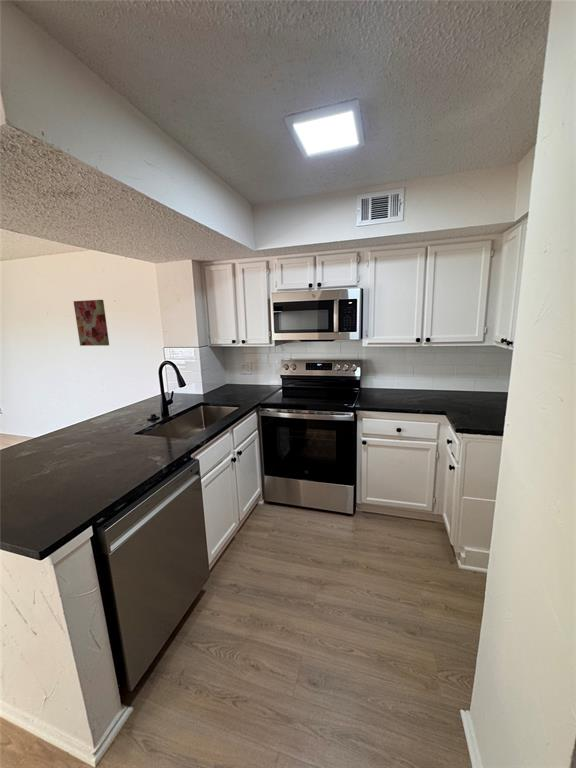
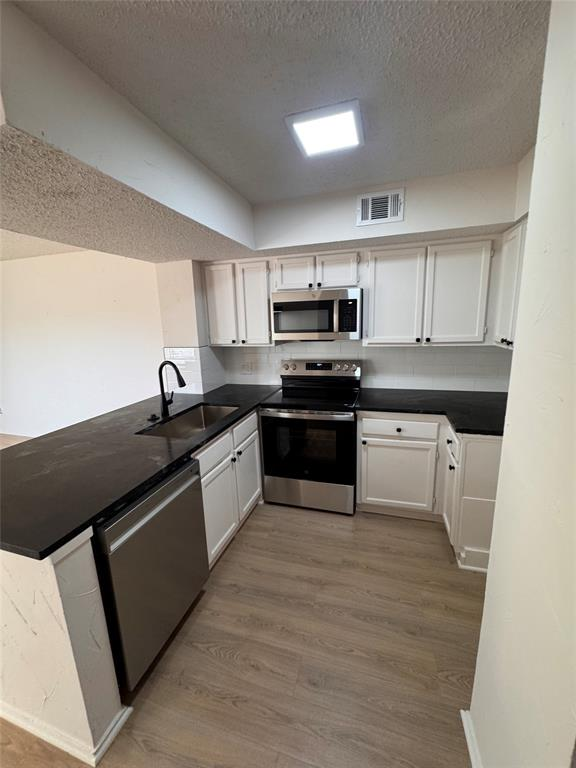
- wall art [72,299,110,347]
